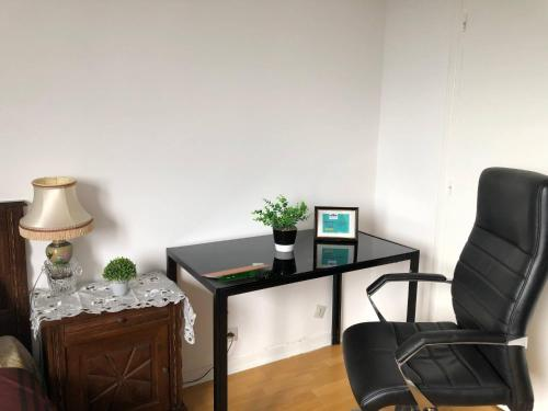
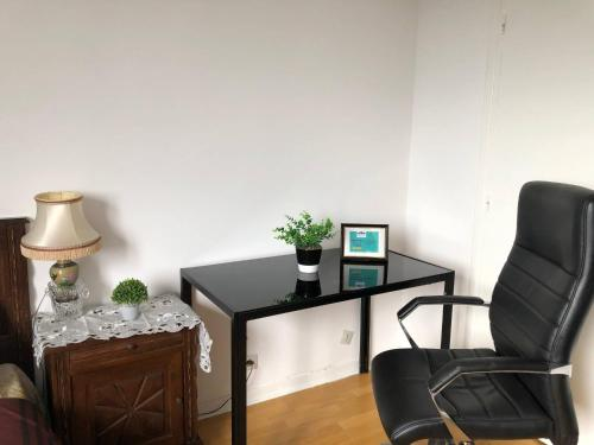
- notebook [198,262,273,284]
